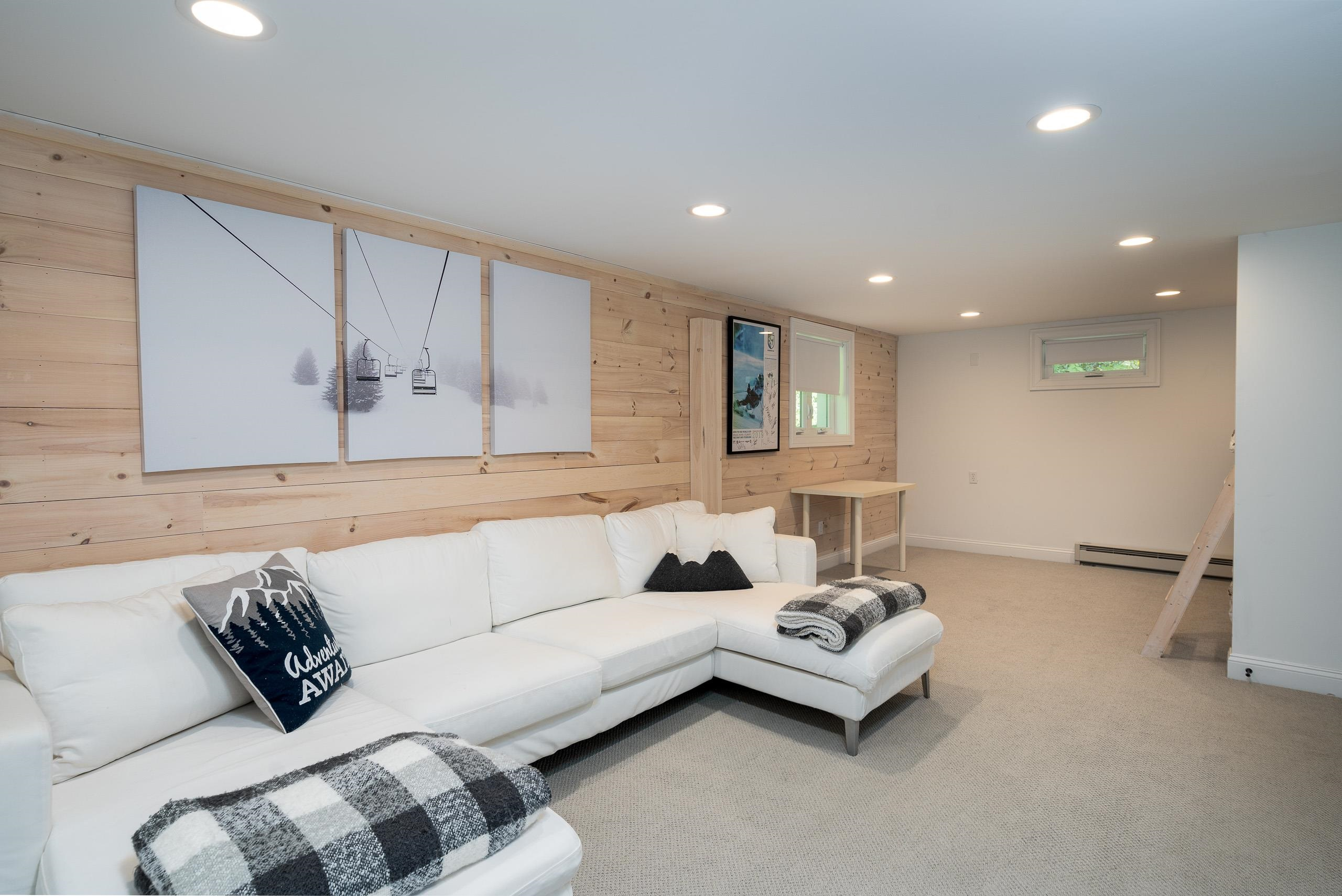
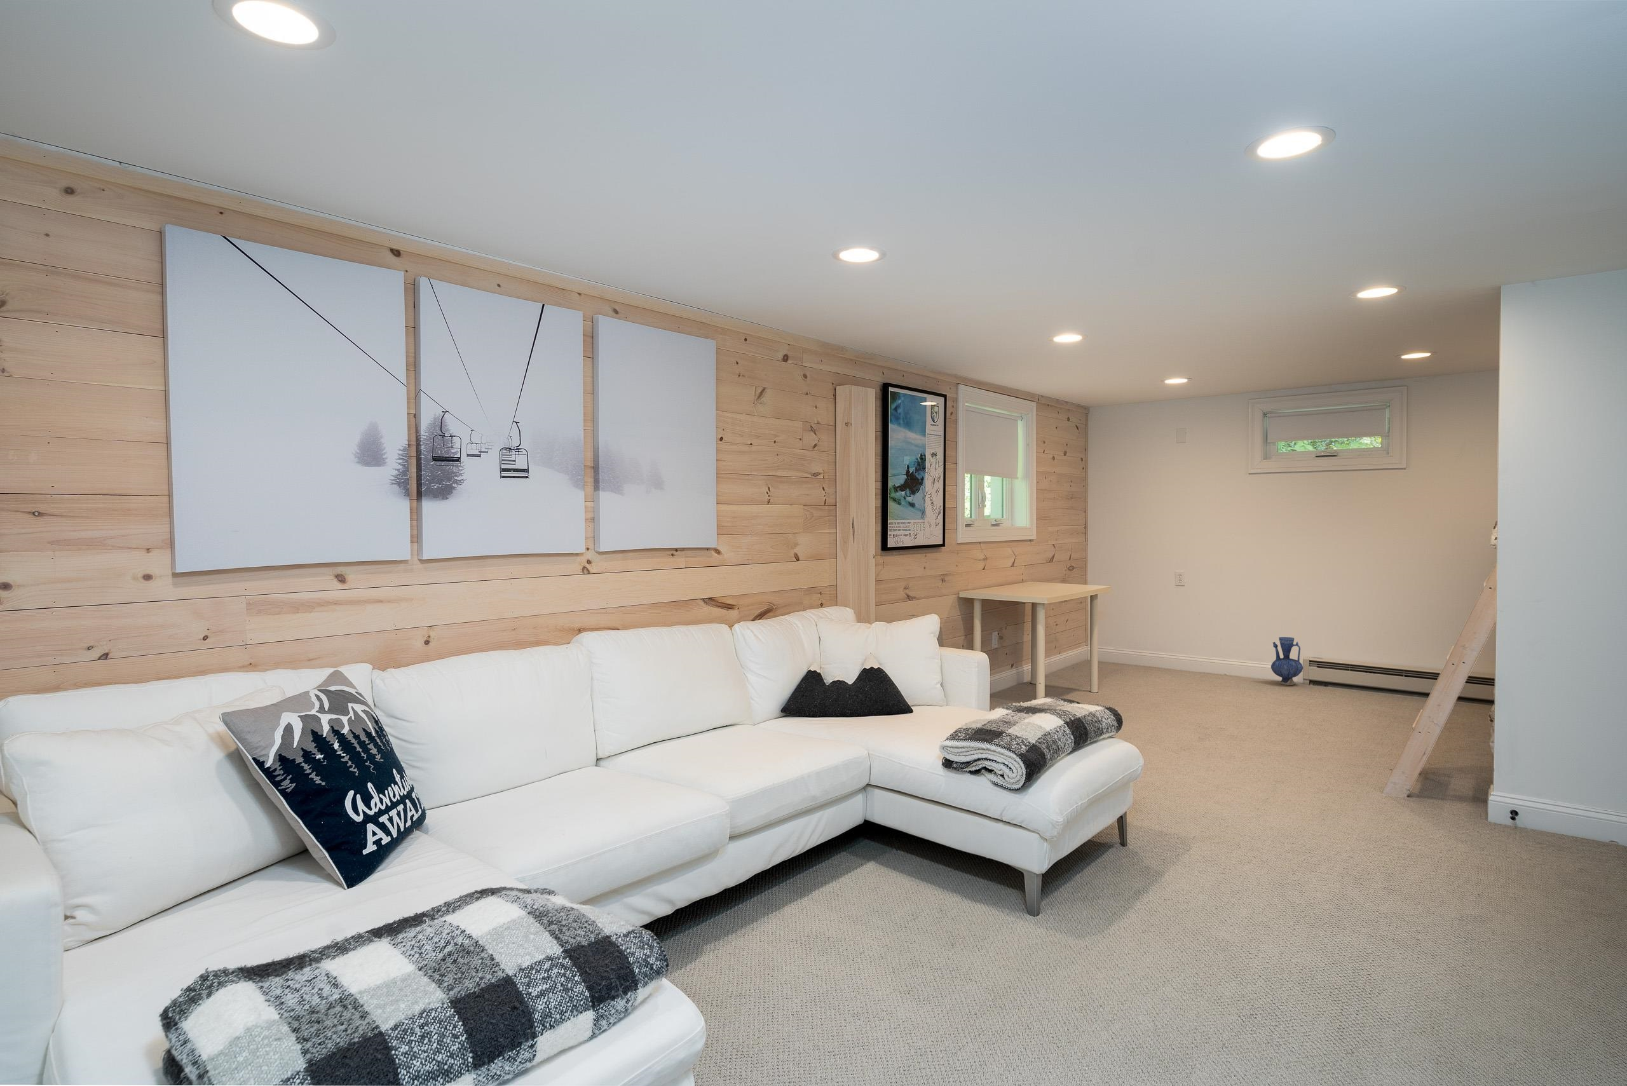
+ vase [1271,636,1303,686]
